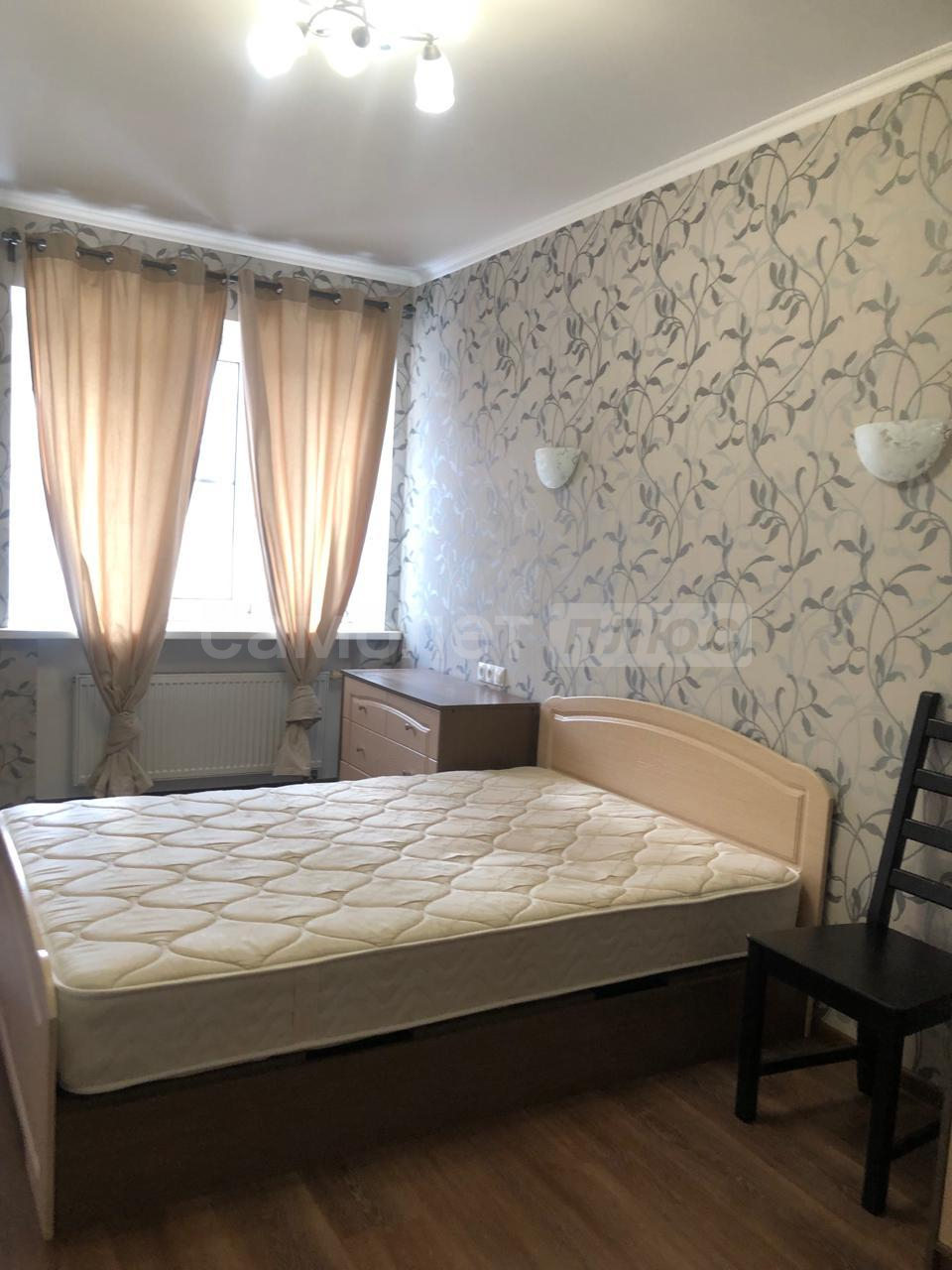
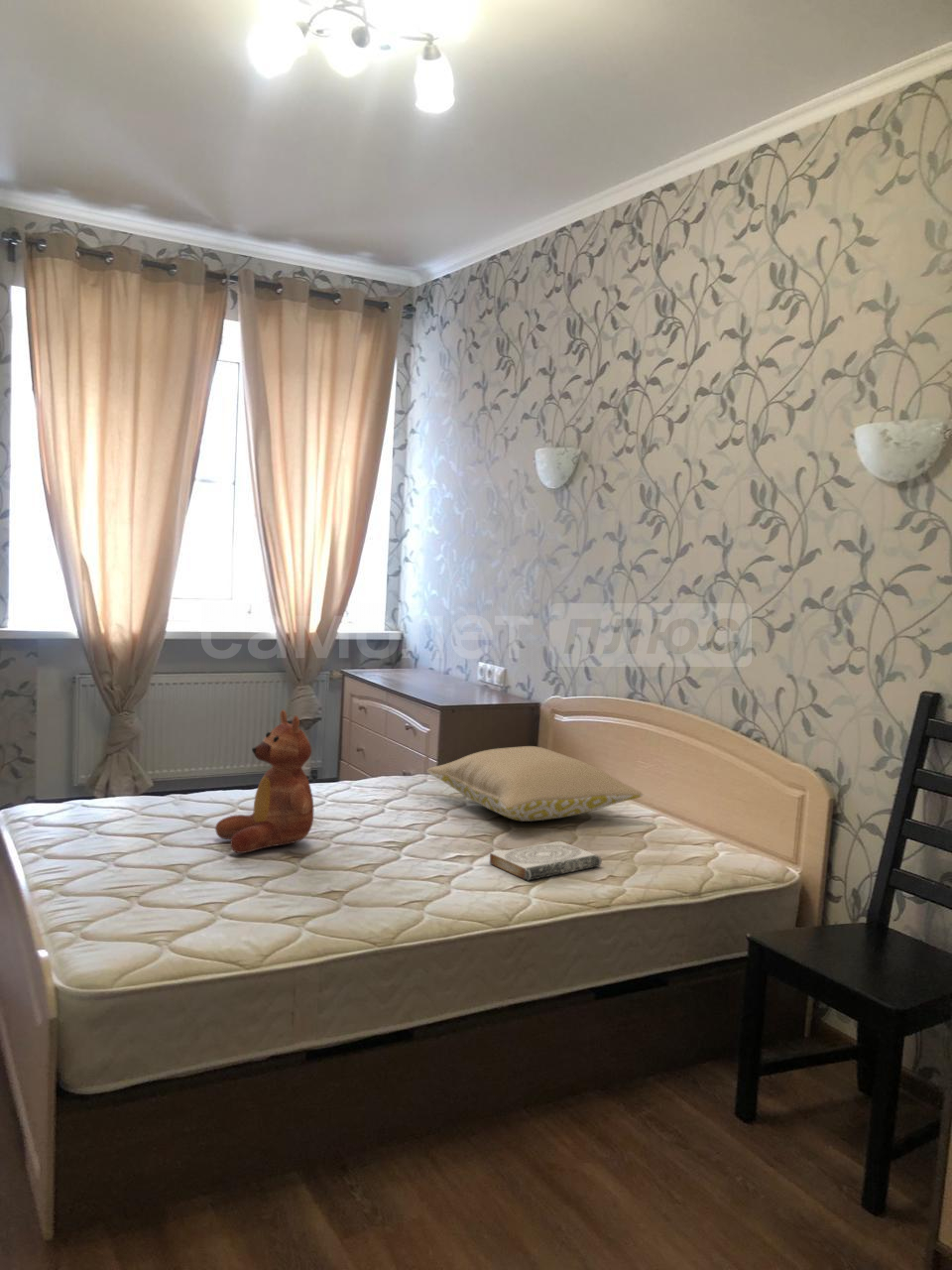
+ book [489,840,603,882]
+ pillow [426,745,644,823]
+ teddy bear [214,708,314,854]
